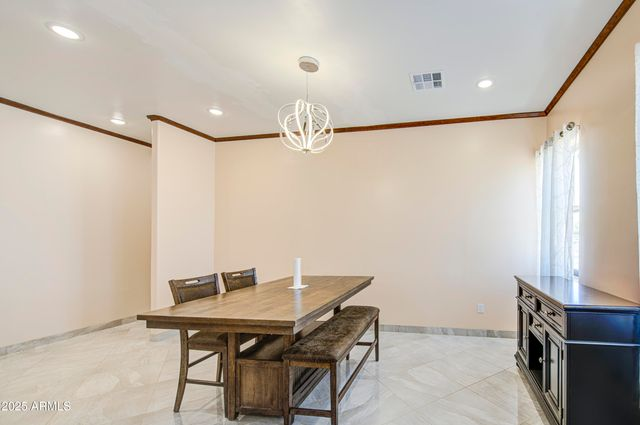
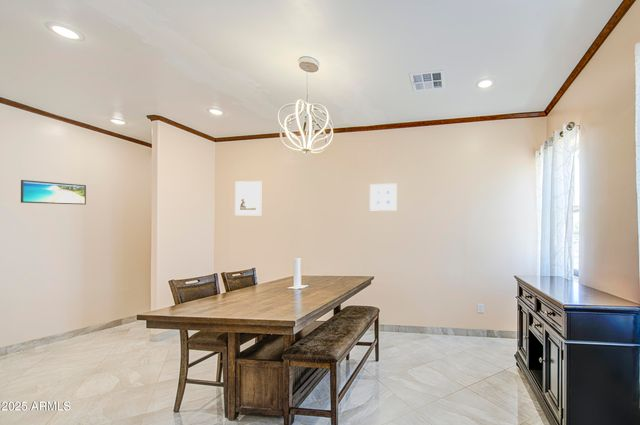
+ wall art [369,183,398,212]
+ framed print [234,180,262,216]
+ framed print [20,179,87,206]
